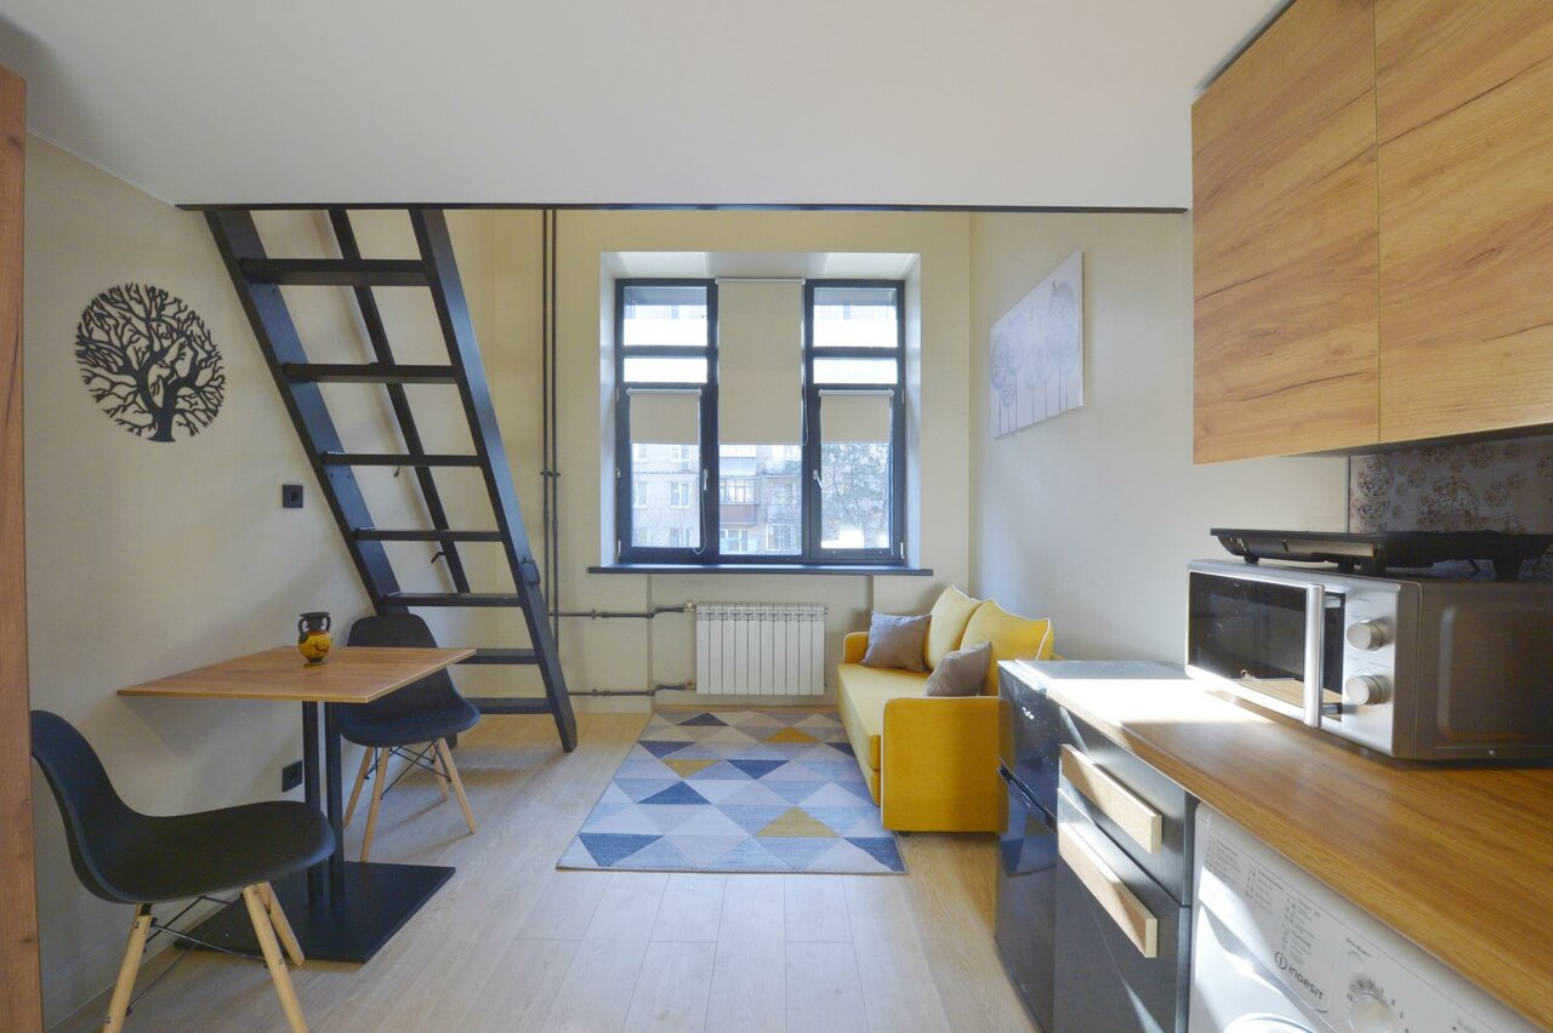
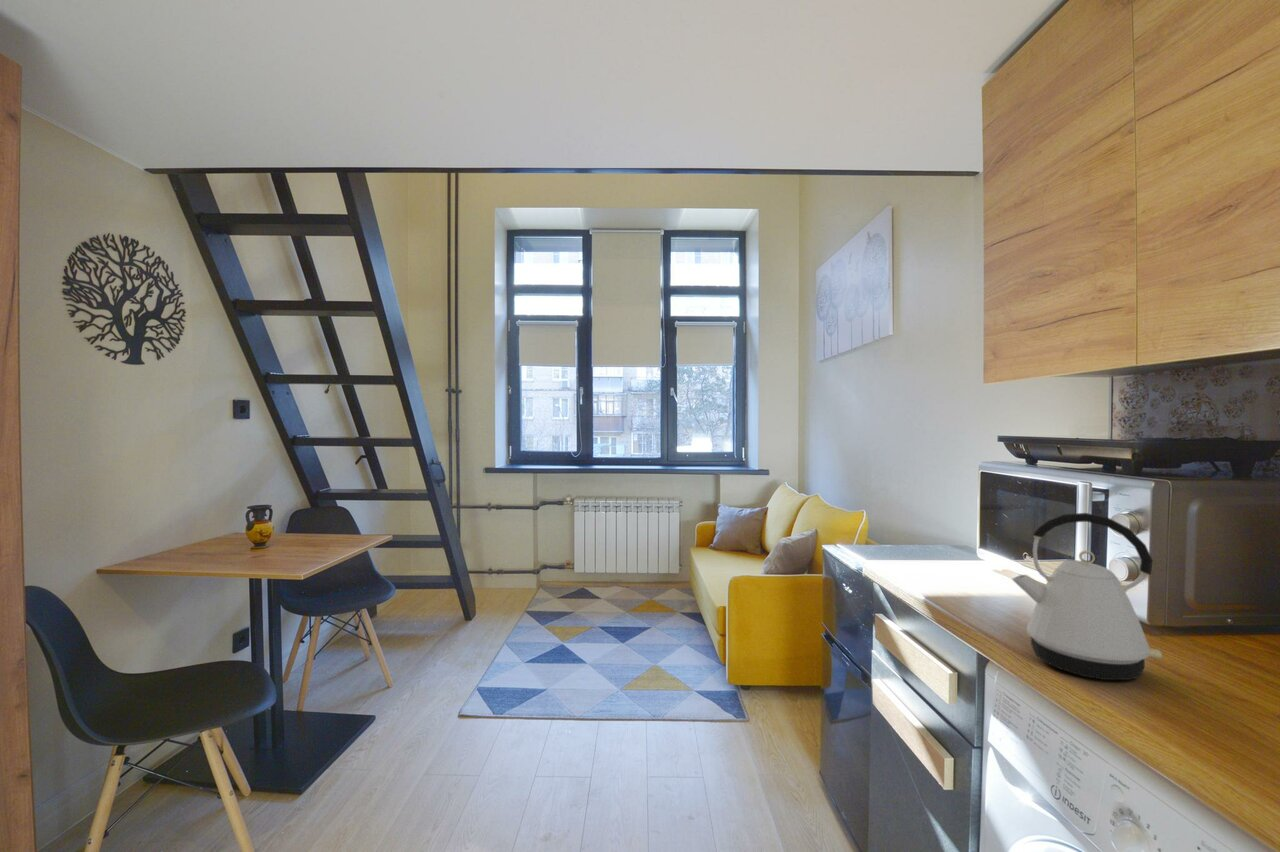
+ kettle [1011,512,1163,681]
